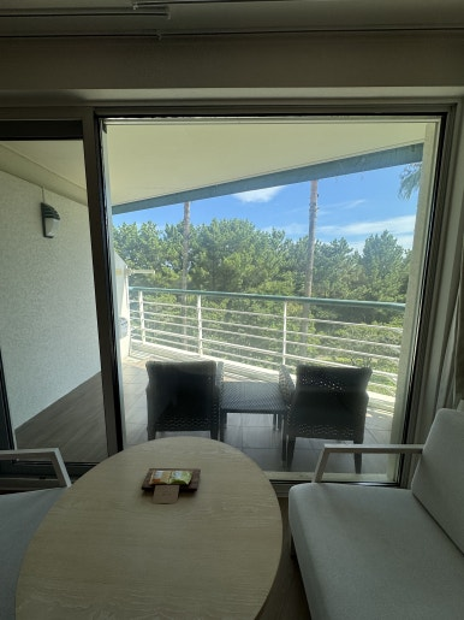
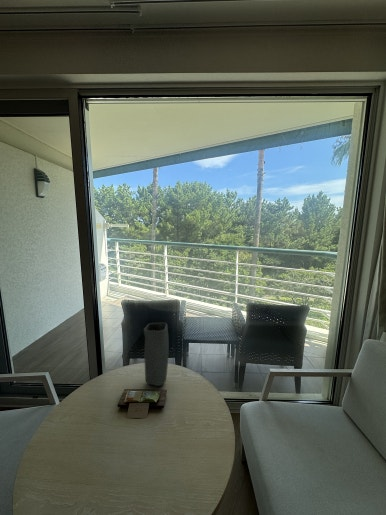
+ vase [143,322,170,387]
